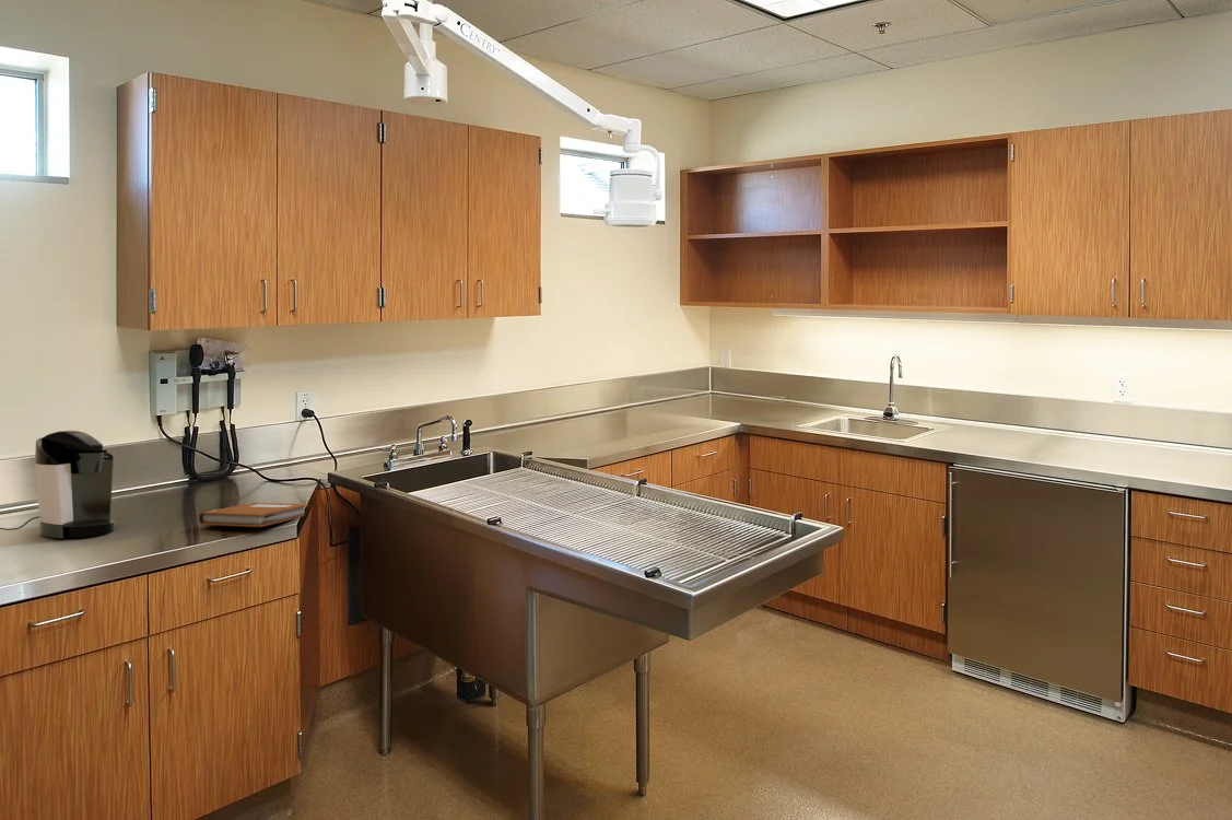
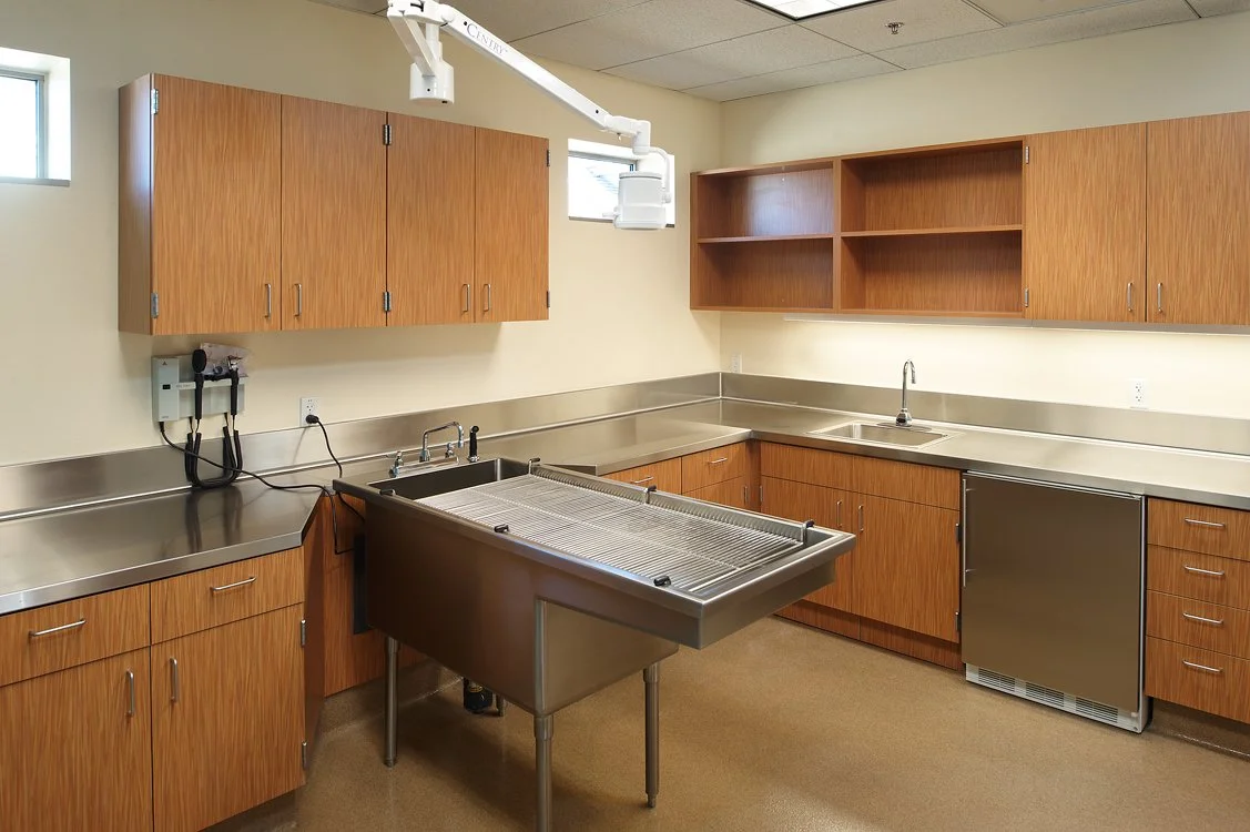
- notebook [198,502,309,528]
- coffee maker [0,430,116,539]
